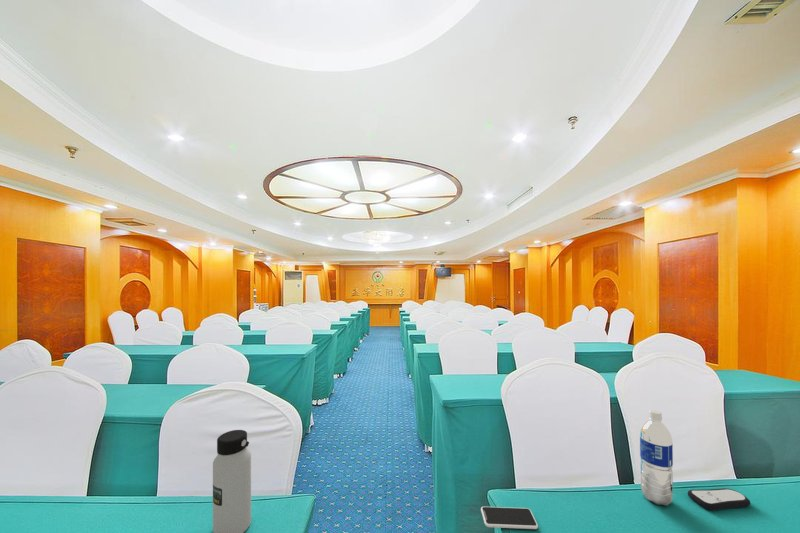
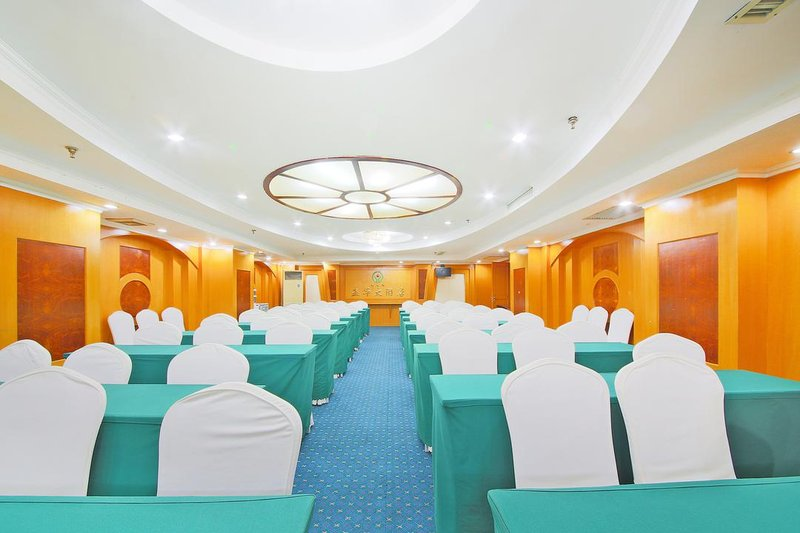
- remote control [687,487,751,511]
- water bottle [212,429,252,533]
- smartphone [480,506,539,530]
- water bottle [639,409,674,507]
